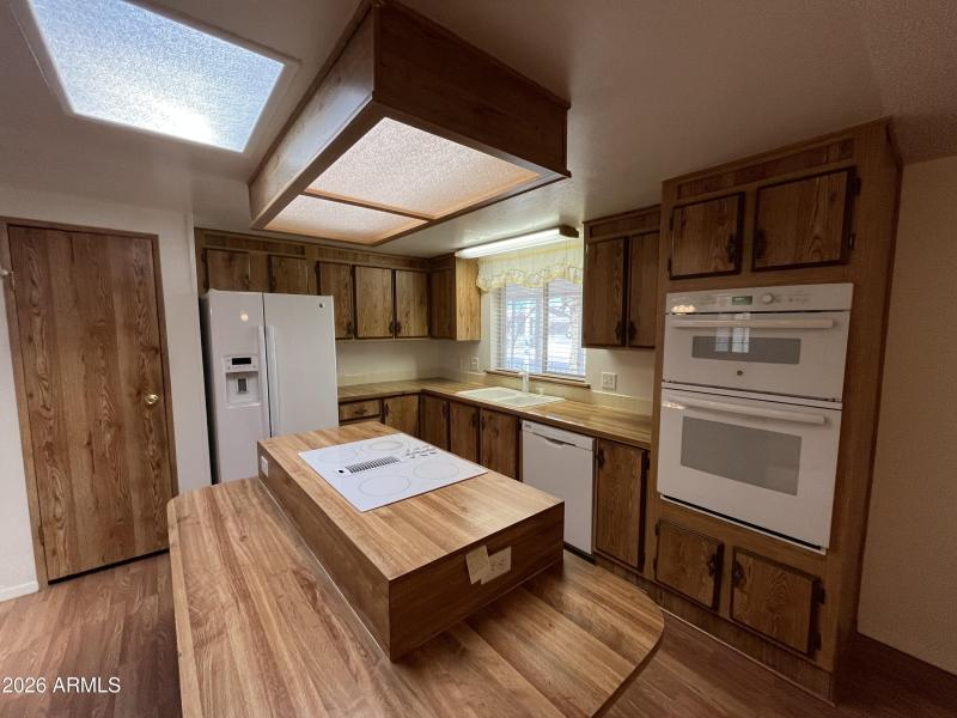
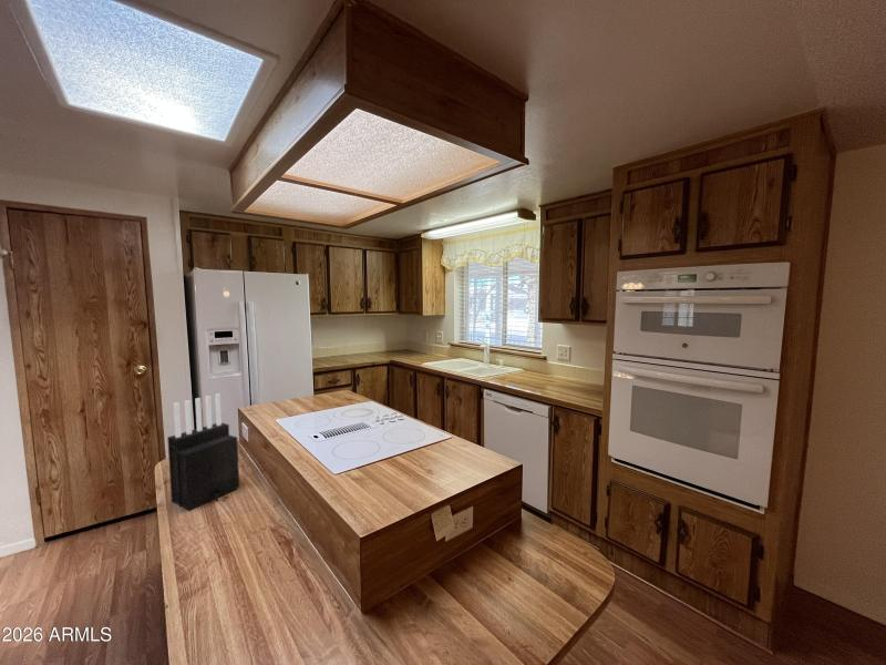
+ knife block [166,392,240,512]
